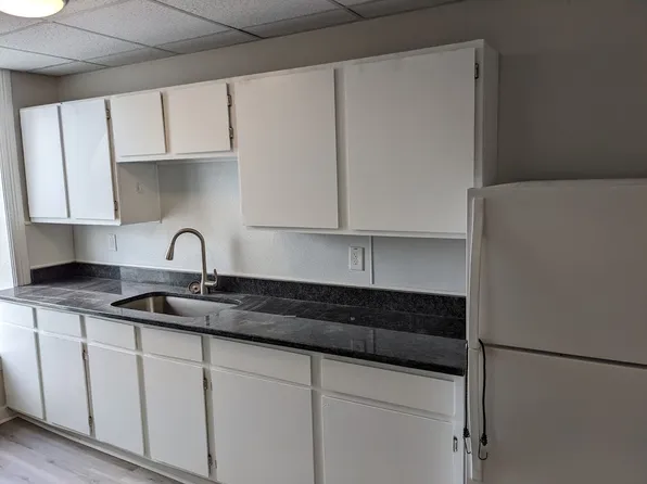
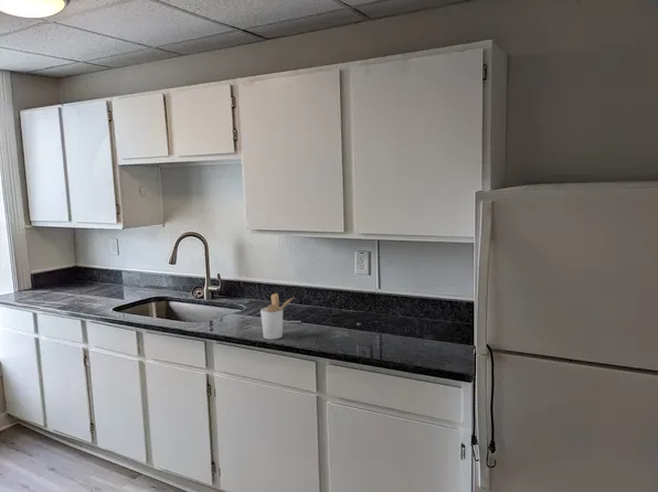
+ utensil holder [259,292,294,341]
